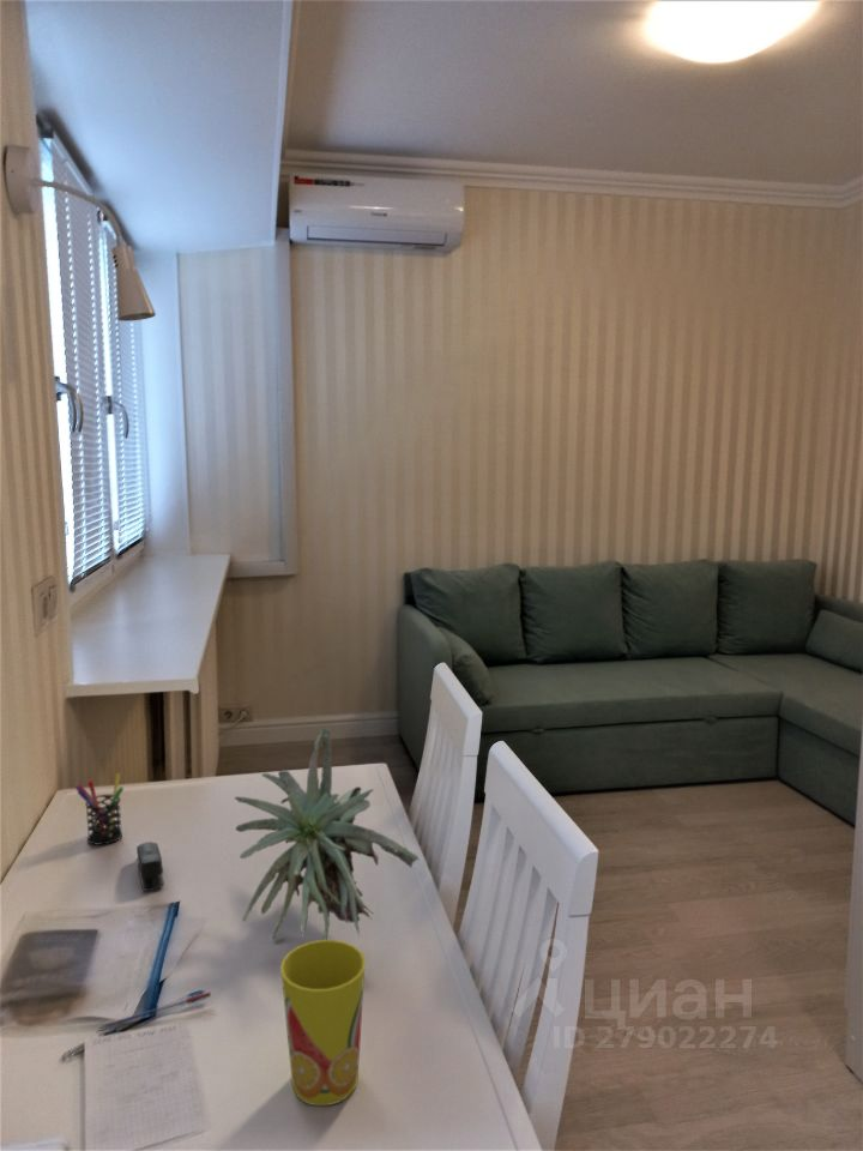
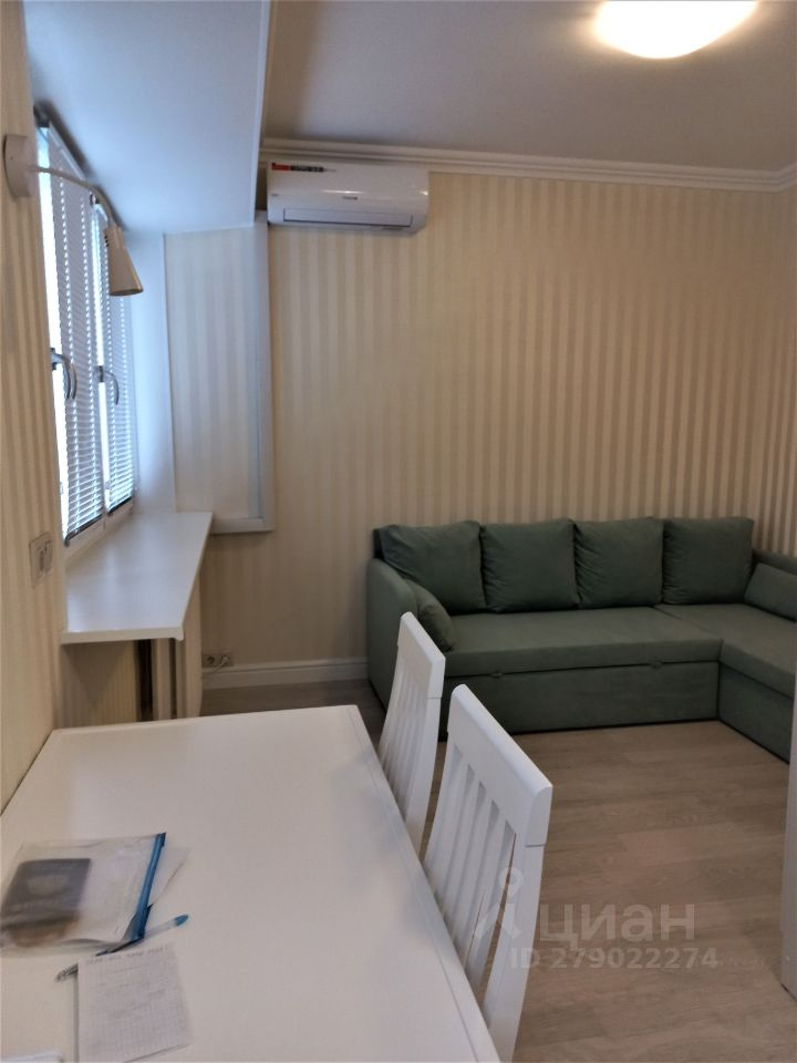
- plant [234,724,420,940]
- pen [98,990,212,1031]
- stapler [135,840,165,892]
- cup [279,939,367,1107]
- pen holder [74,772,125,846]
